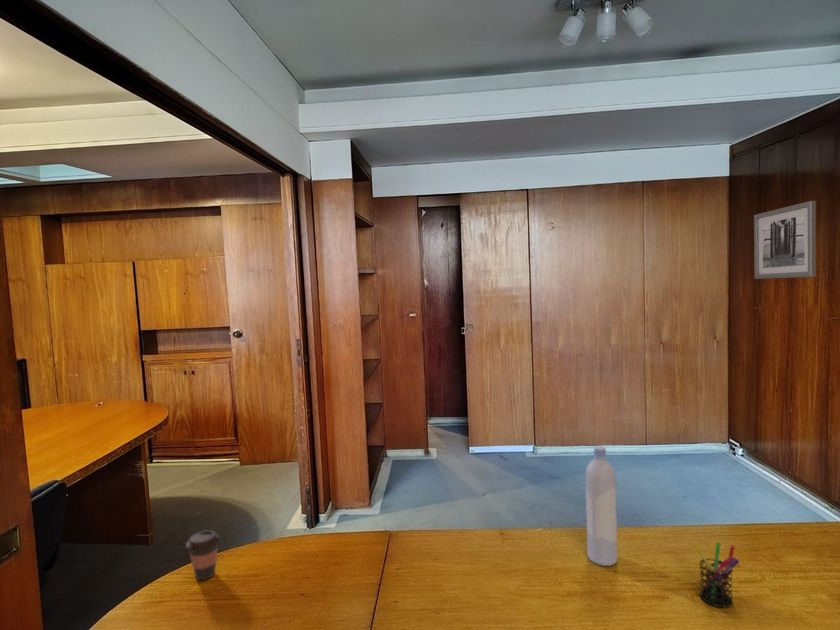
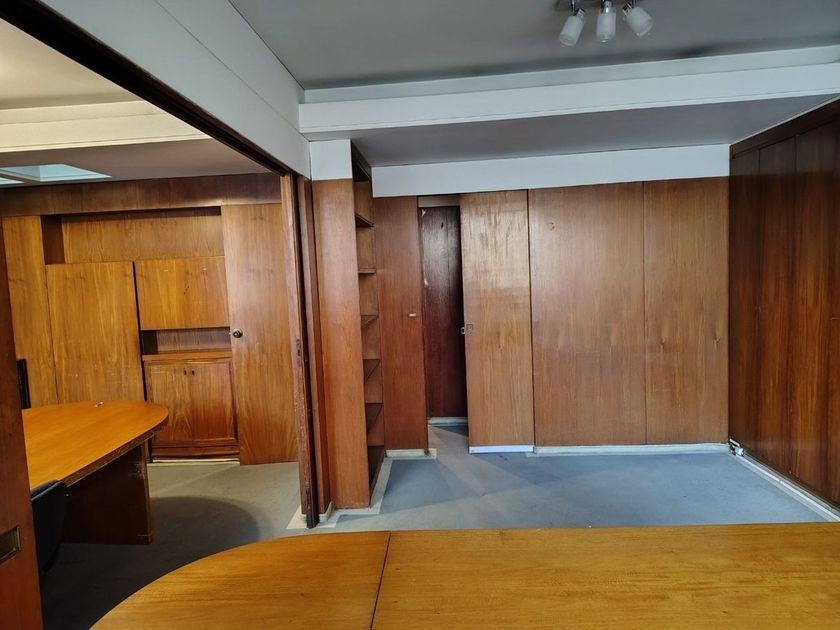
- pen holder [692,540,740,608]
- coffee cup [185,529,221,581]
- bottle [585,445,618,567]
- wall art [753,200,817,280]
